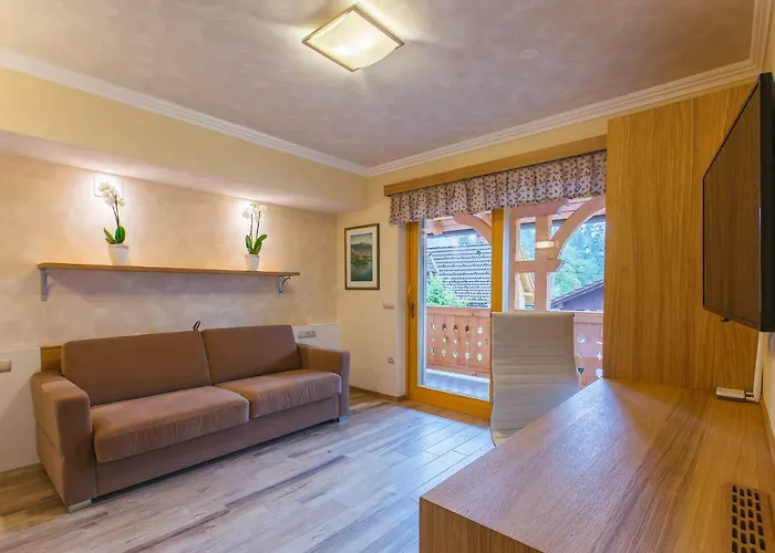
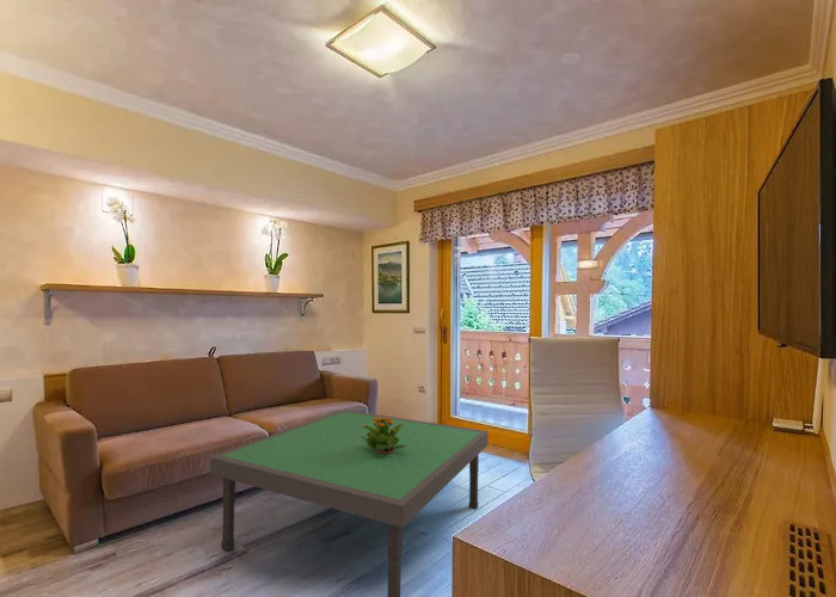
+ coffee table [209,408,490,597]
+ potted flower [359,417,406,454]
